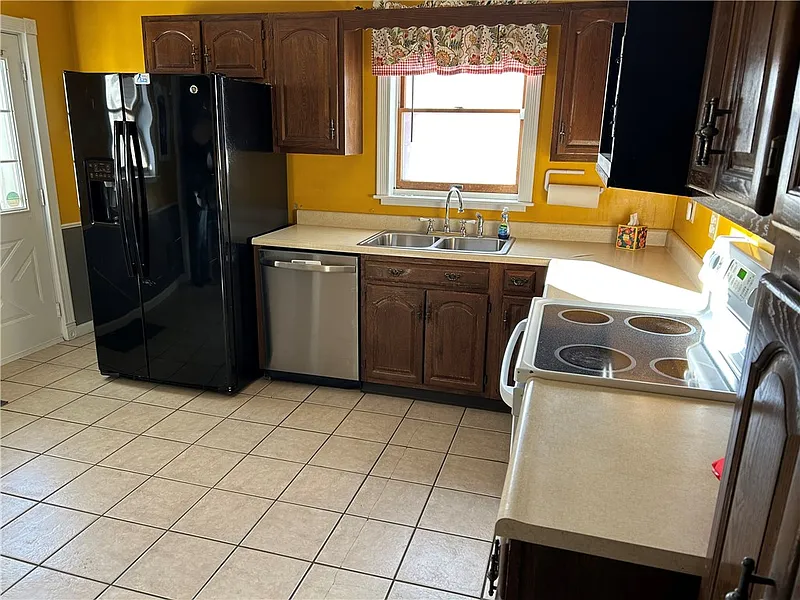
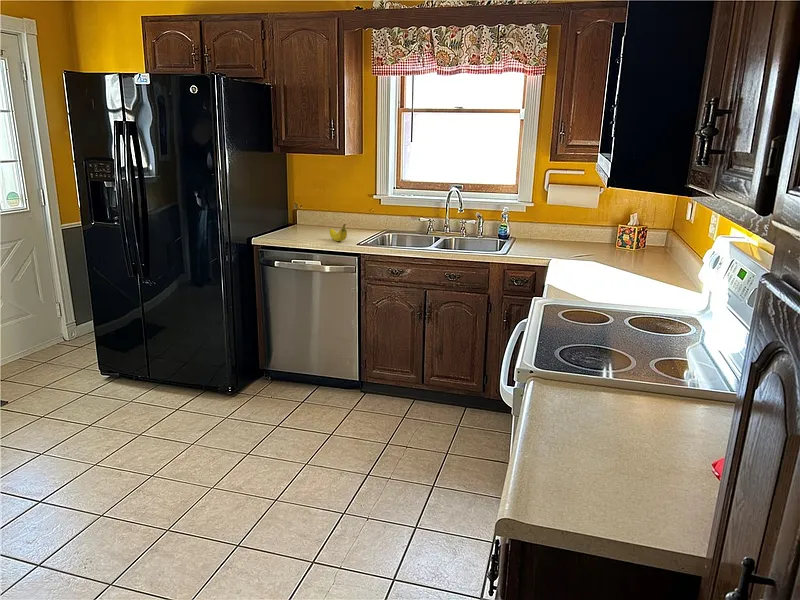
+ fruit [329,223,348,242]
